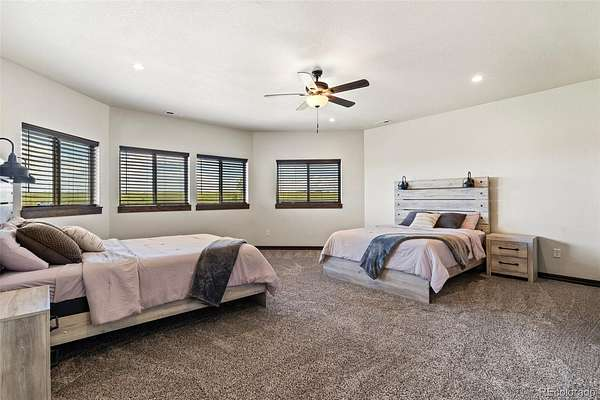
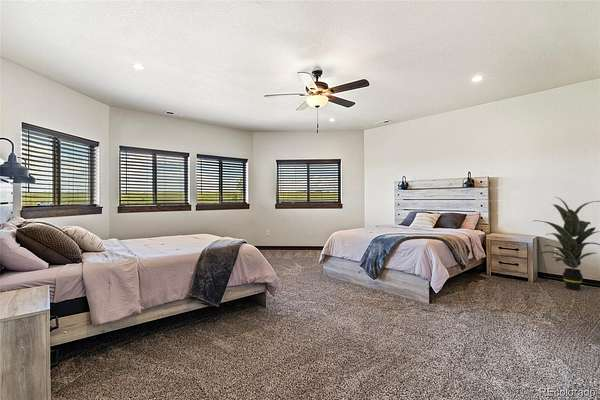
+ indoor plant [533,196,600,291]
